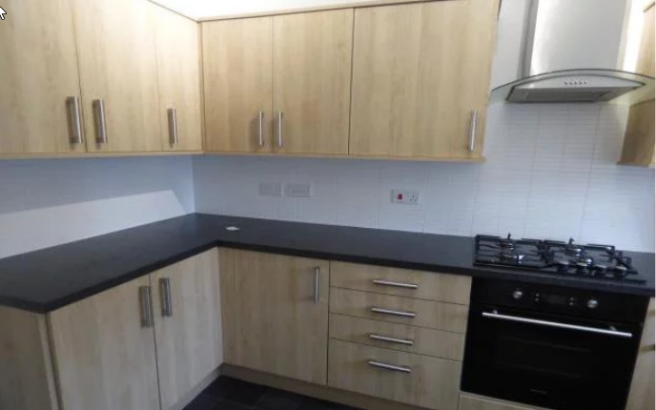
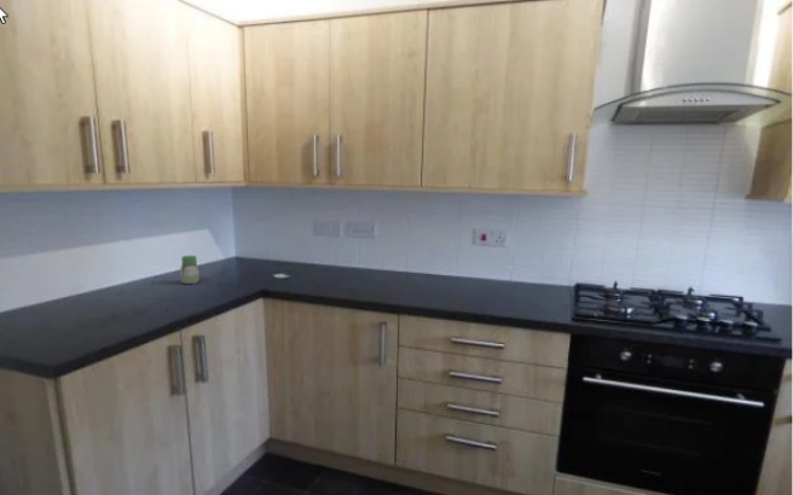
+ jar [179,255,201,285]
